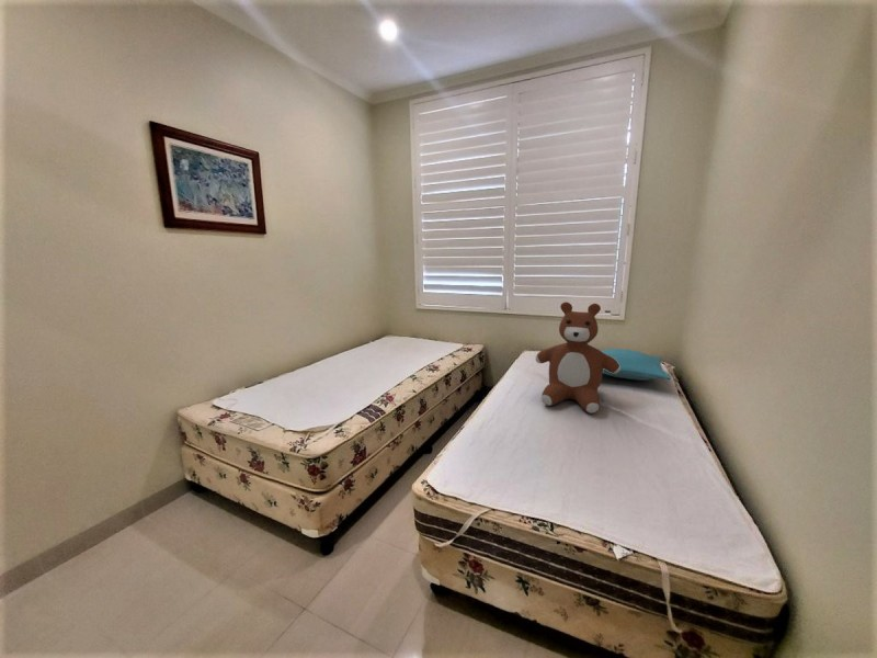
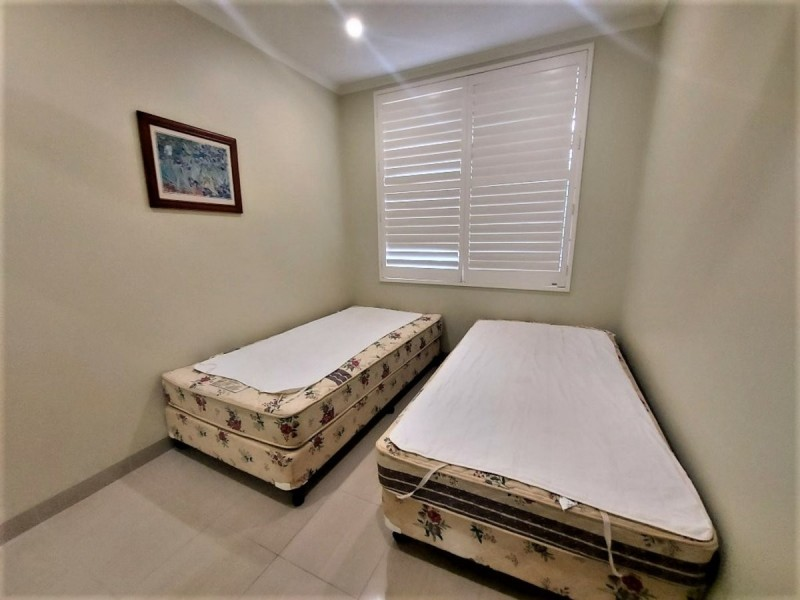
- pillow [600,348,672,382]
- teddy bear [534,300,620,415]
